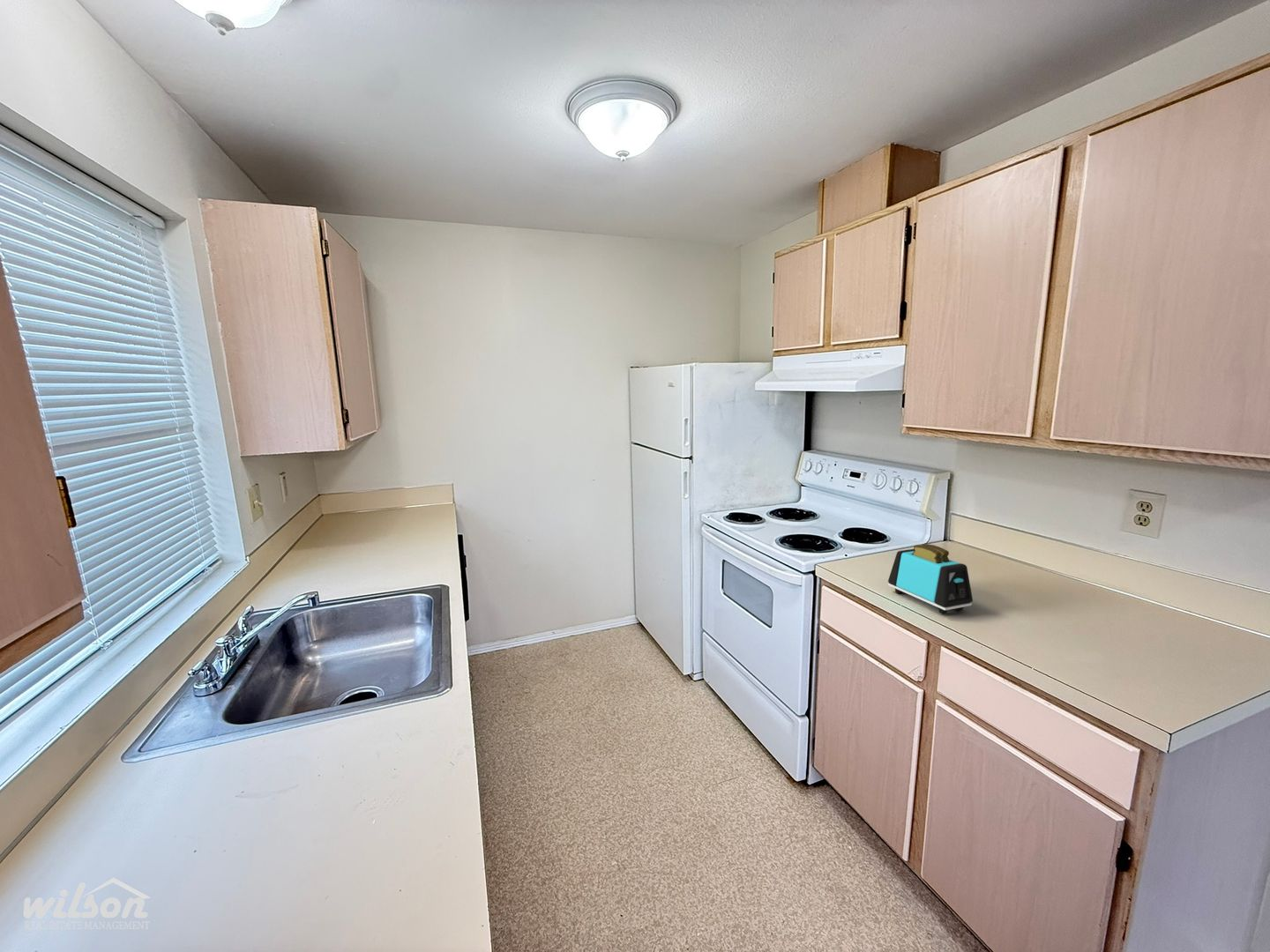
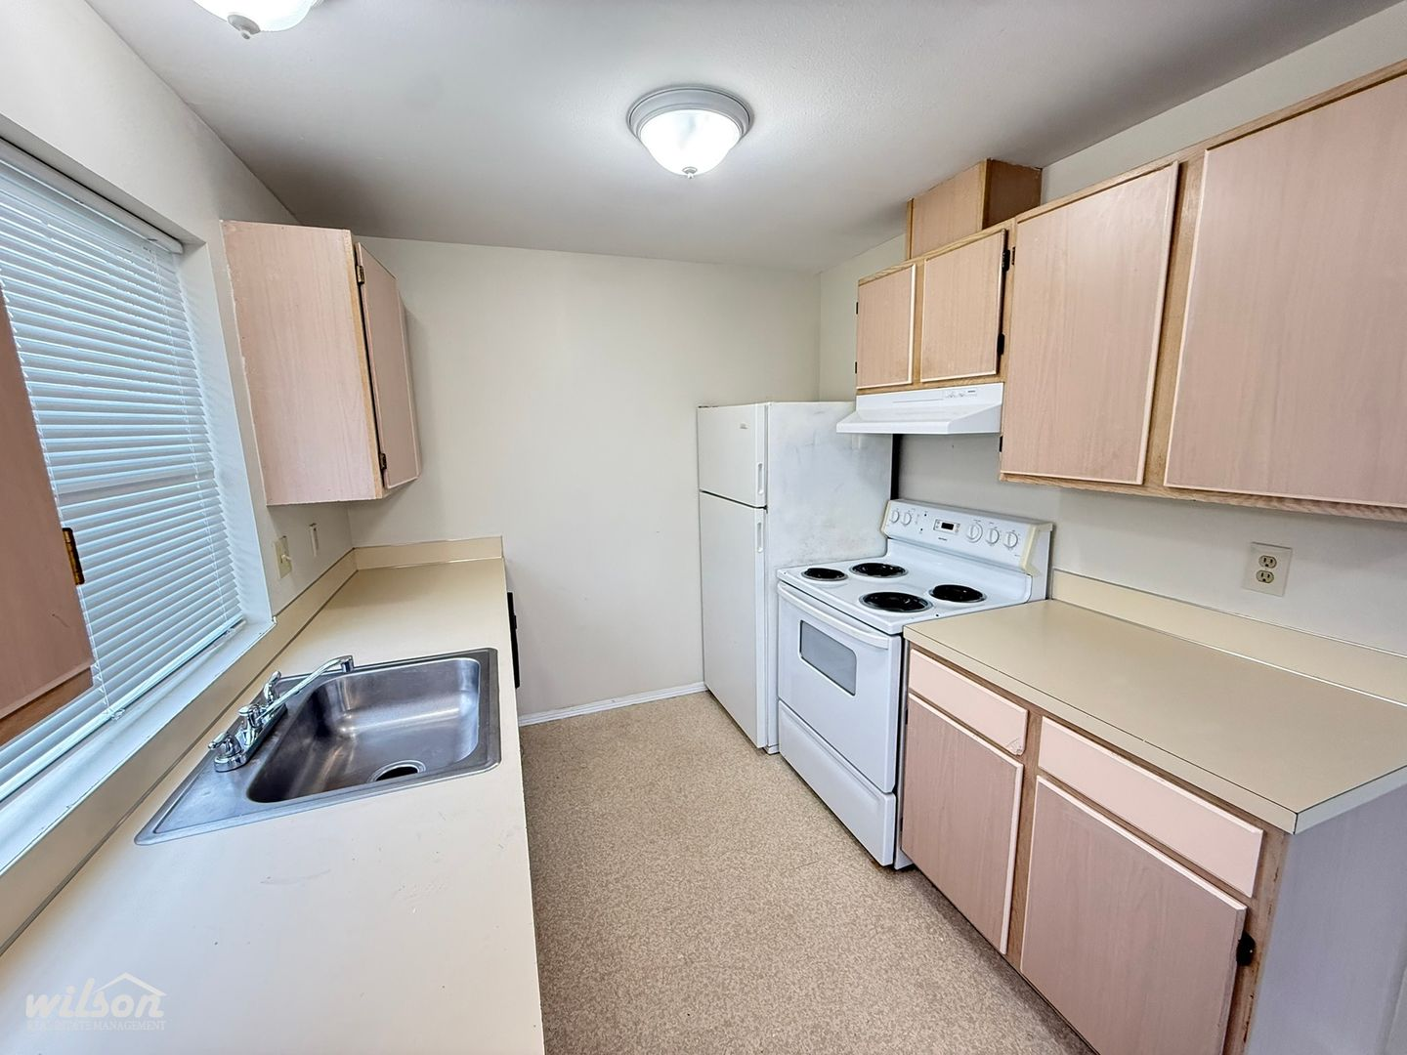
- toaster [887,543,974,614]
